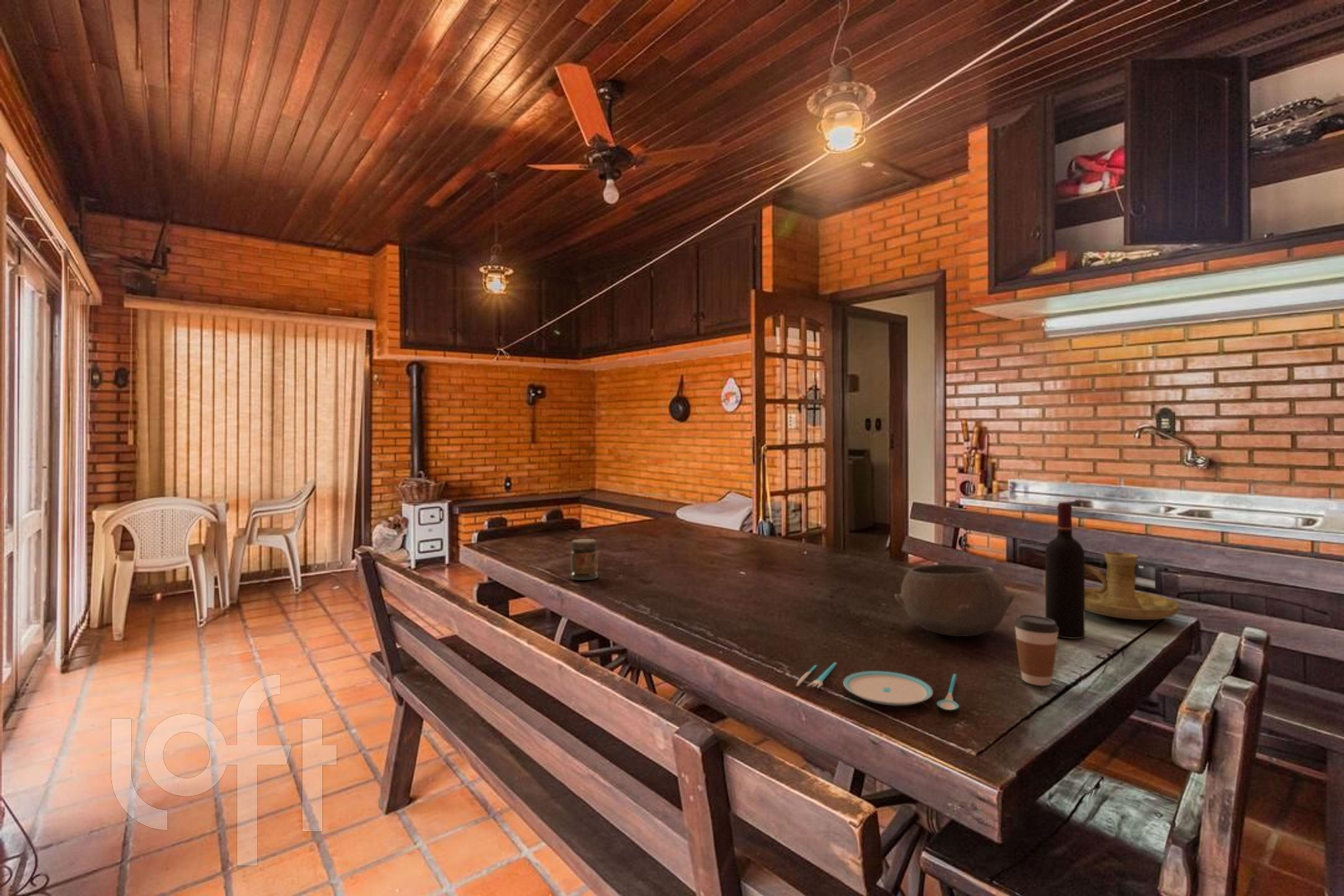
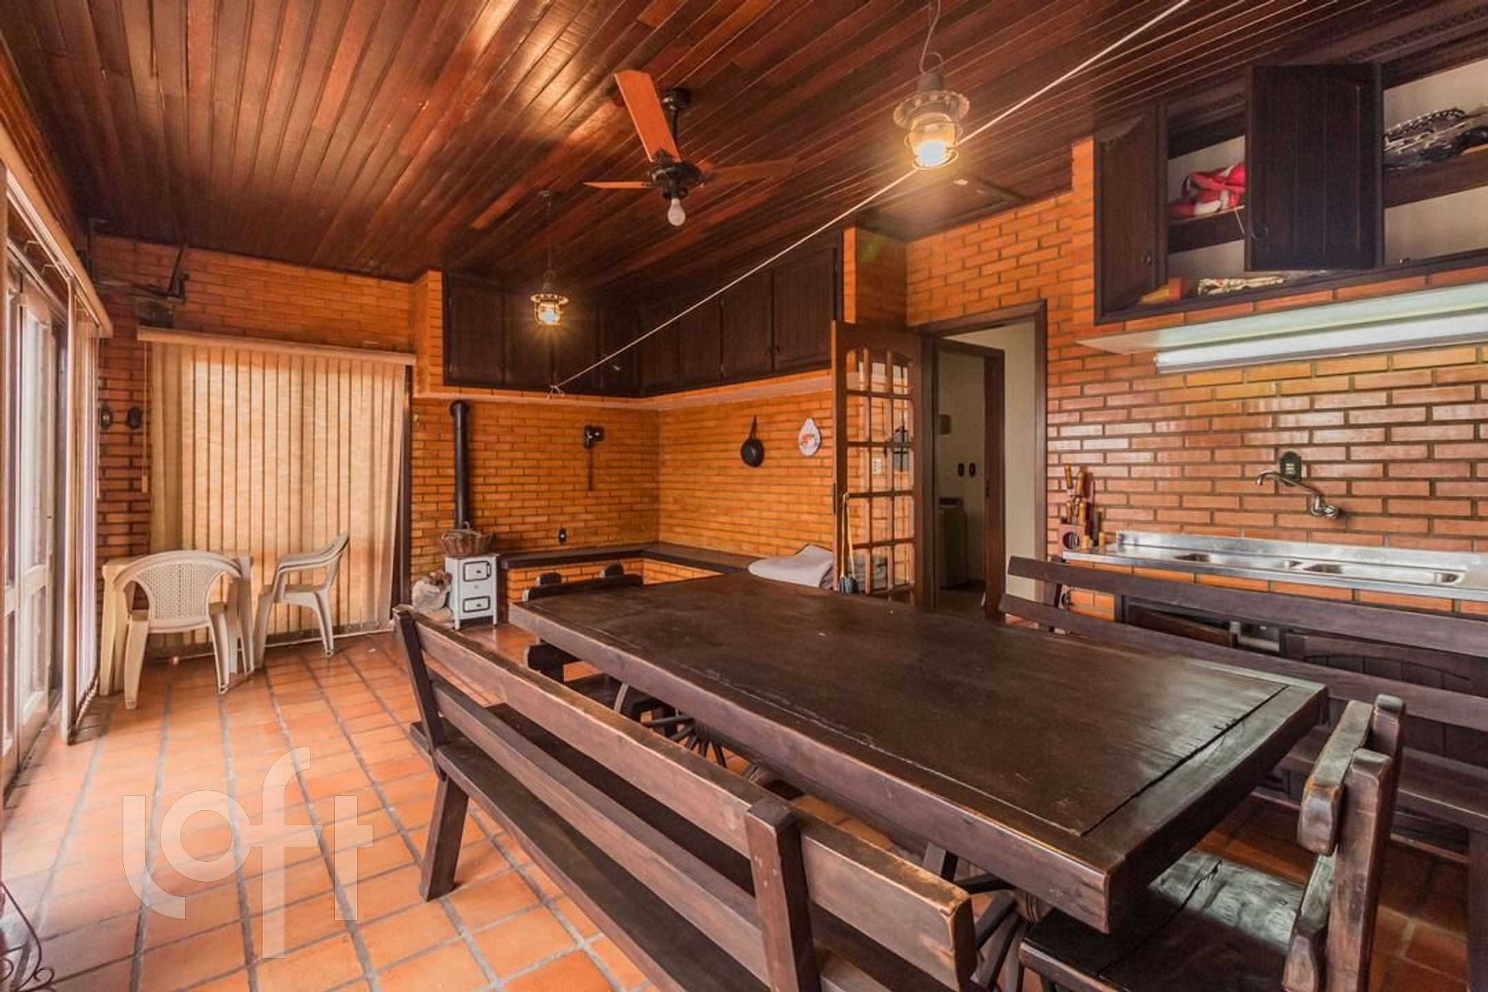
- wine bottle [1045,502,1086,640]
- coffee cup [1014,614,1059,686]
- jar [571,538,599,581]
- candle holder [1043,551,1181,620]
- plate [796,662,959,711]
- bowl [894,563,1015,637]
